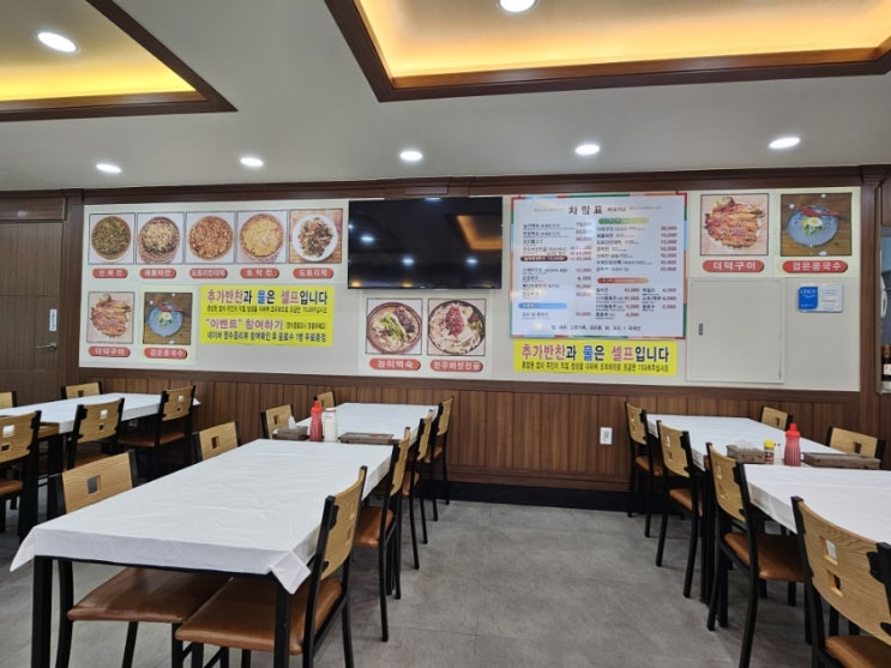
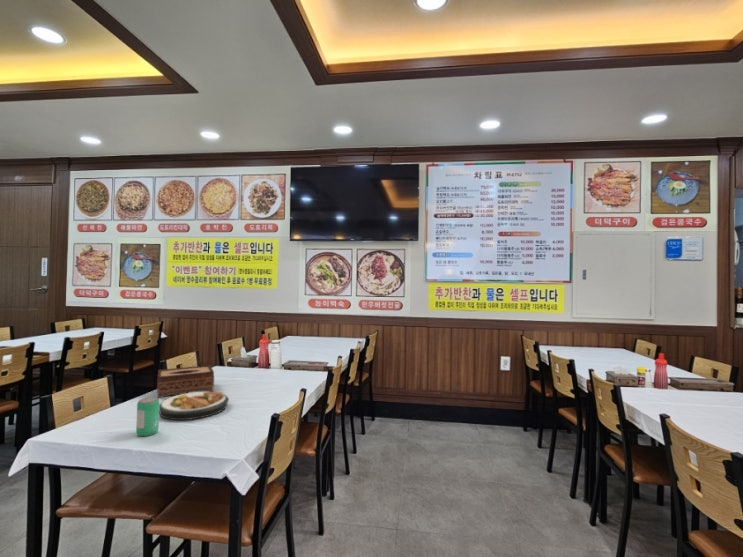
+ tissue box [156,364,215,399]
+ plate [159,390,230,421]
+ beverage can [135,396,160,437]
